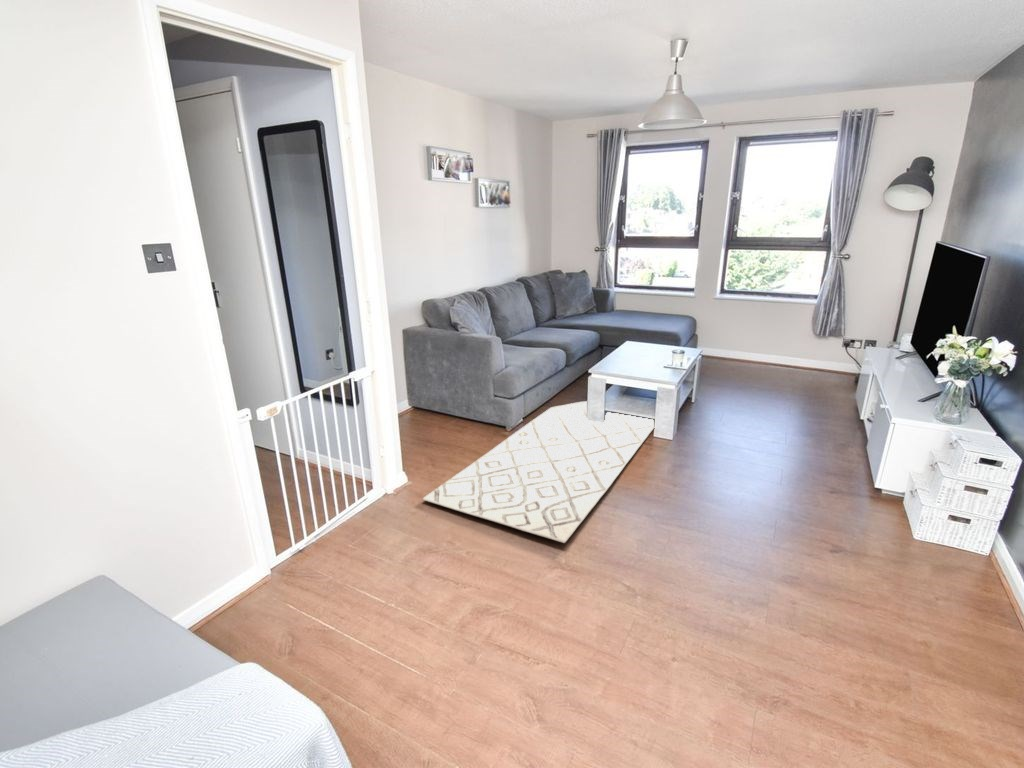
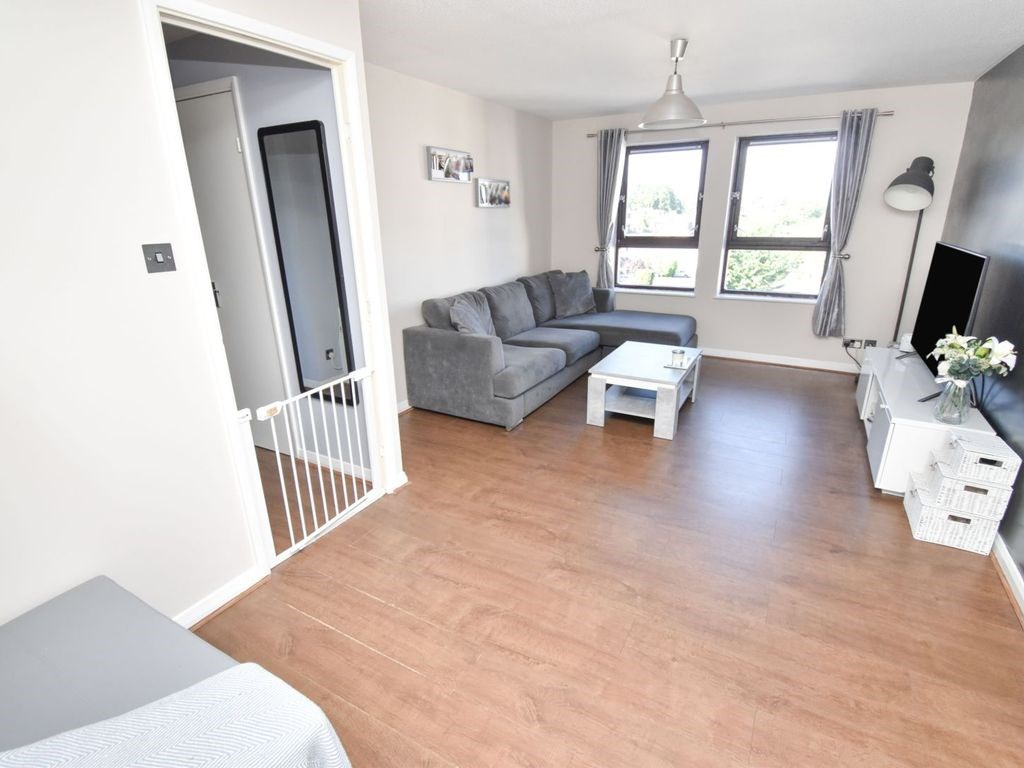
- rug [422,400,655,544]
